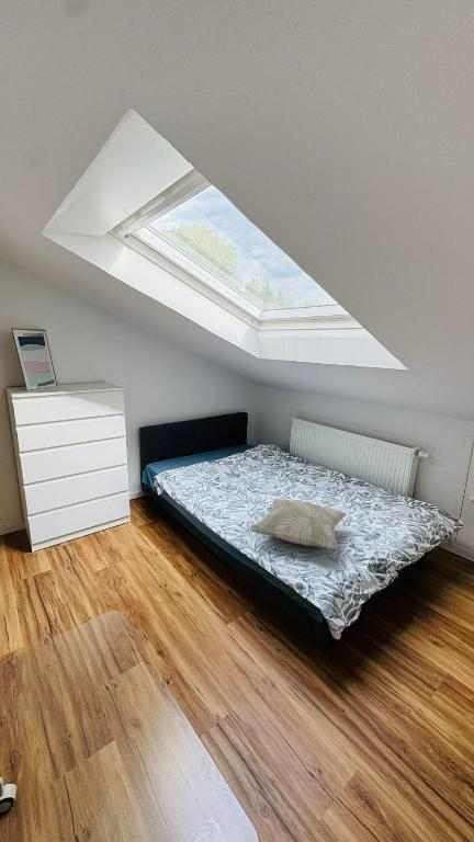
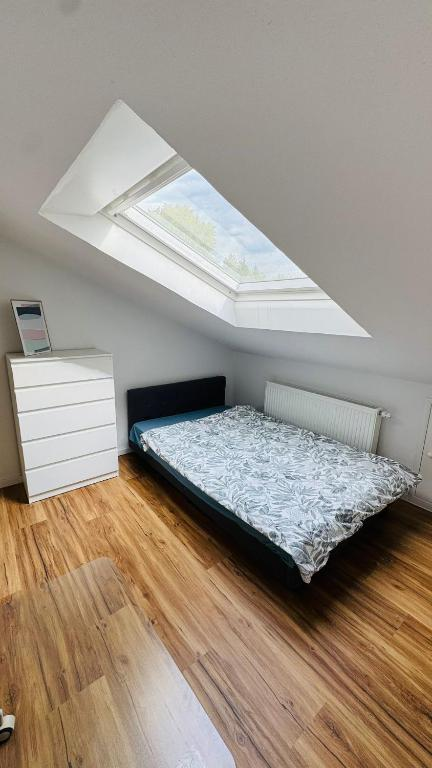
- decorative pillow [248,498,348,550]
